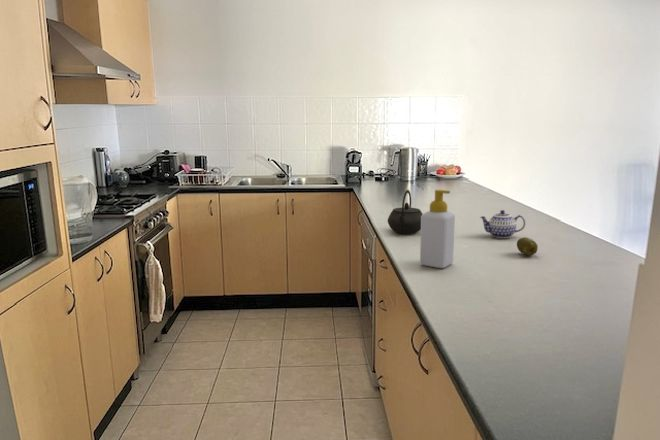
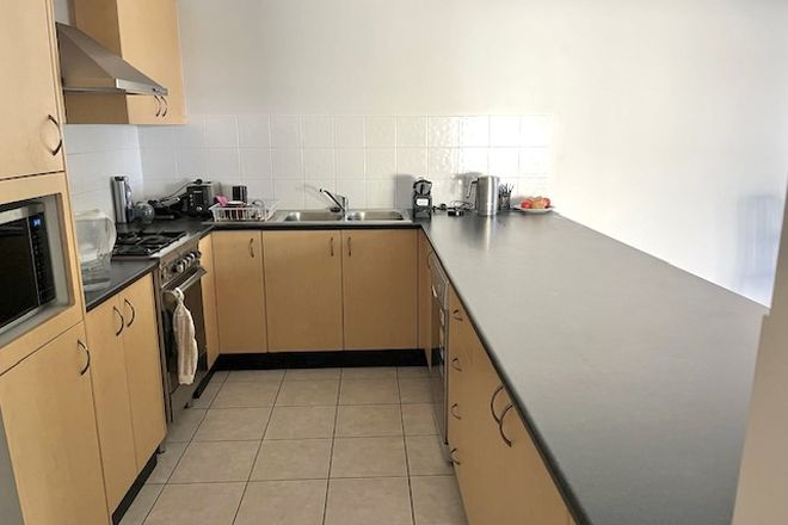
- fruit [516,236,539,257]
- kettle [387,189,423,235]
- teapot [479,209,526,239]
- soap bottle [419,189,456,269]
